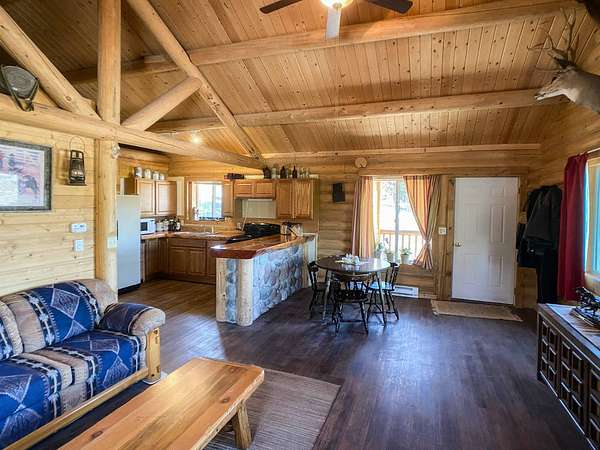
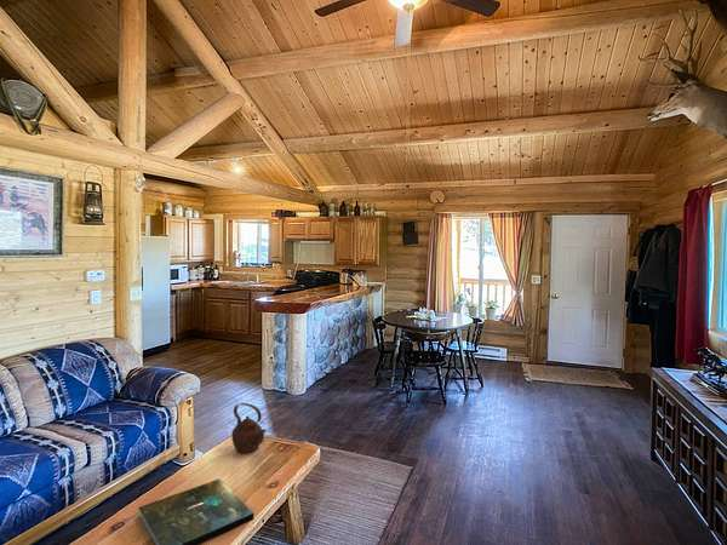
+ teapot [230,402,268,454]
+ board game [137,478,254,545]
